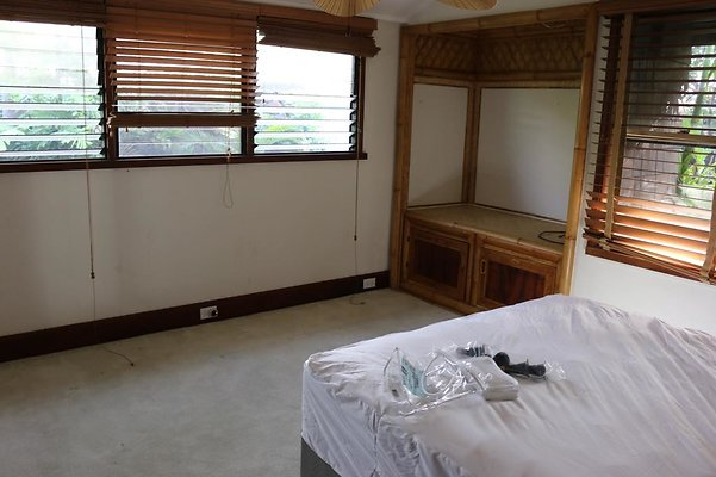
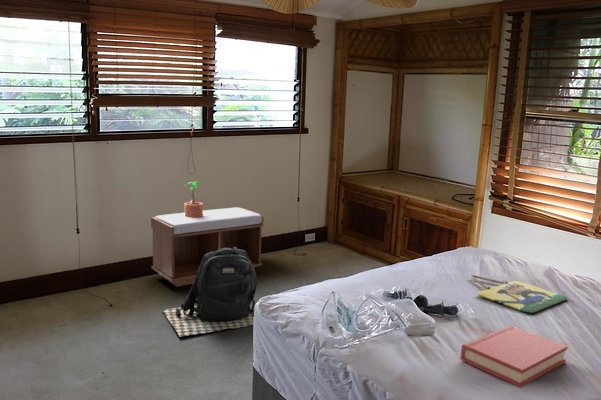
+ potted plant [183,181,204,218]
+ backpack [161,247,258,337]
+ bench [150,206,264,288]
+ hardback book [460,324,569,389]
+ home sign [471,274,569,315]
